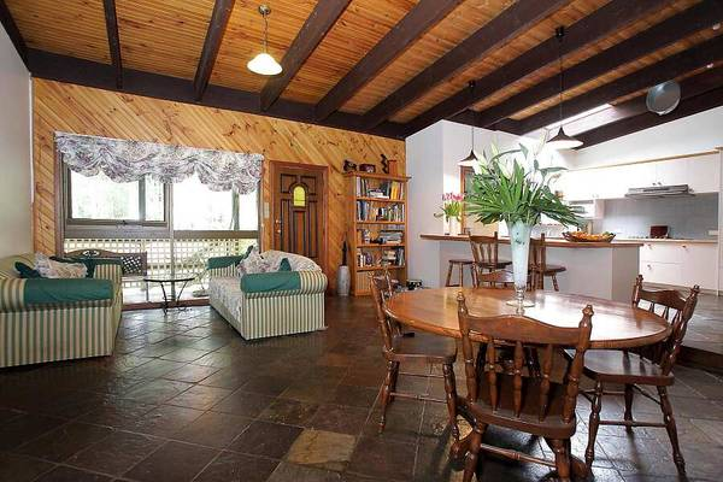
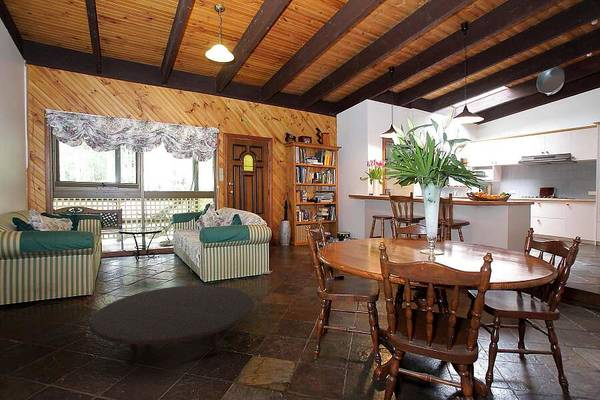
+ table [88,284,255,366]
